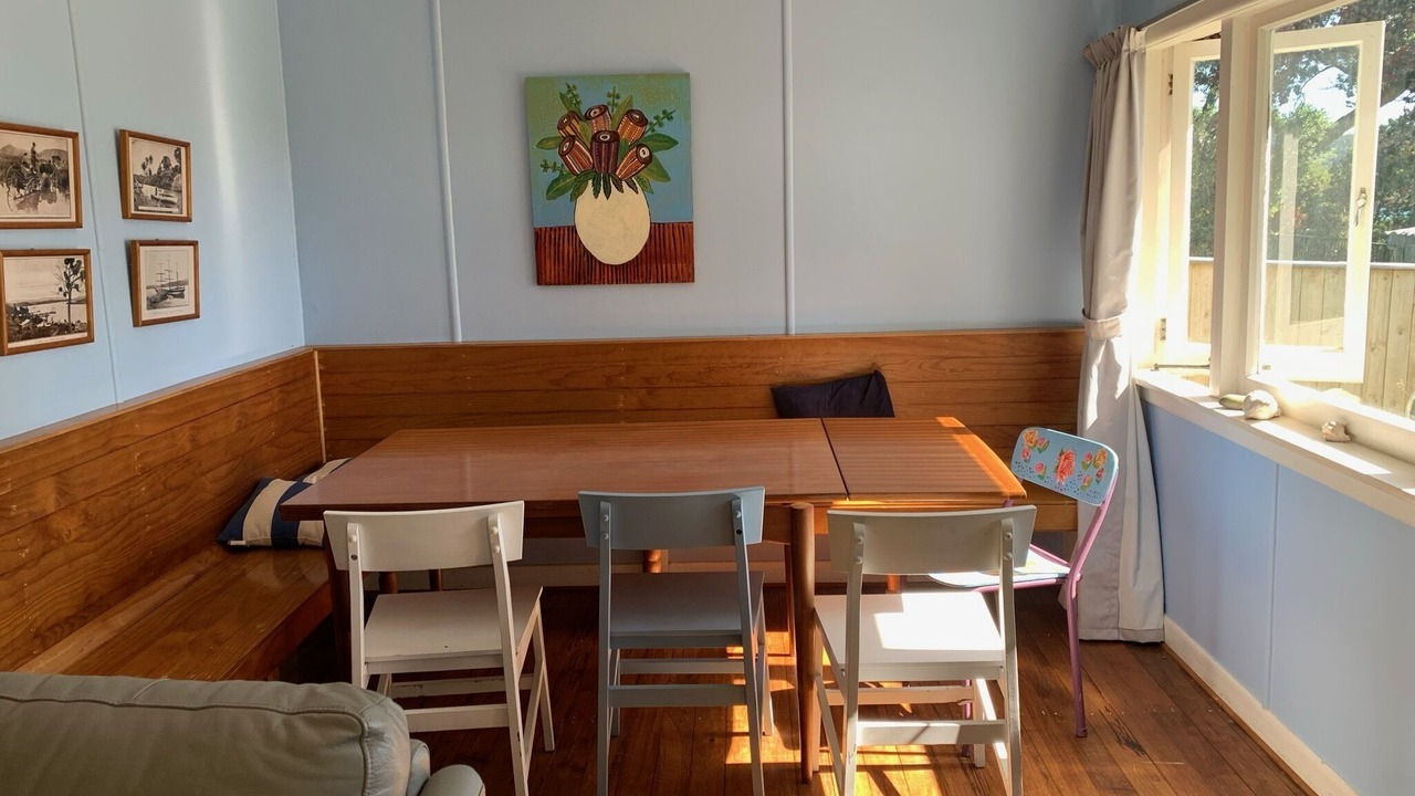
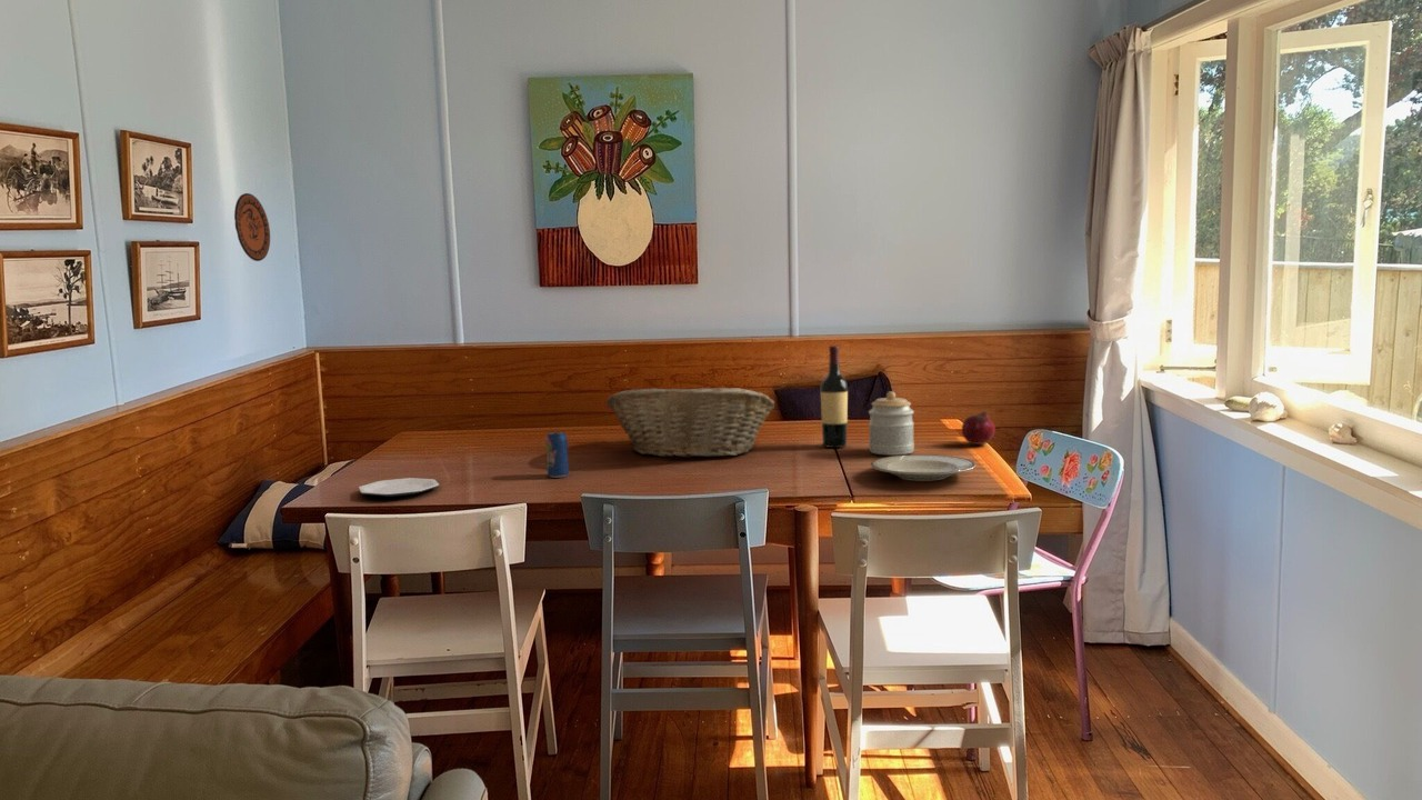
+ jar [868,390,915,456]
+ wine bottle [820,344,849,449]
+ fruit [961,410,997,446]
+ plate [870,453,977,482]
+ plate [358,477,440,498]
+ beverage can [544,430,570,478]
+ decorative plate [233,192,271,262]
+ fruit basket [605,387,775,459]
